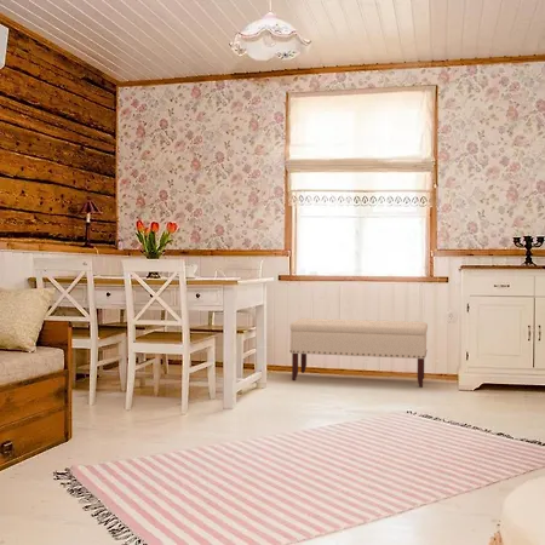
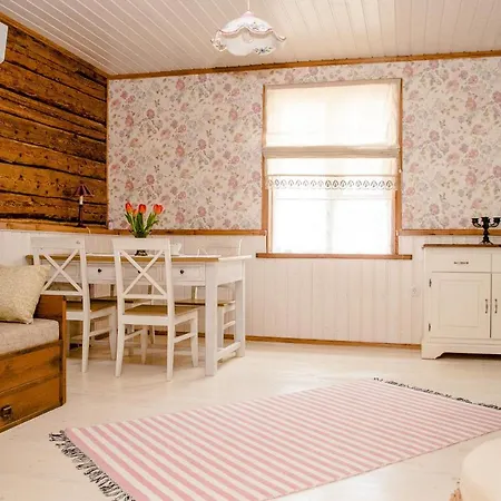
- bench [288,317,429,389]
